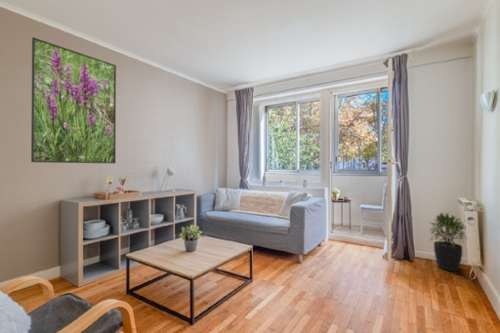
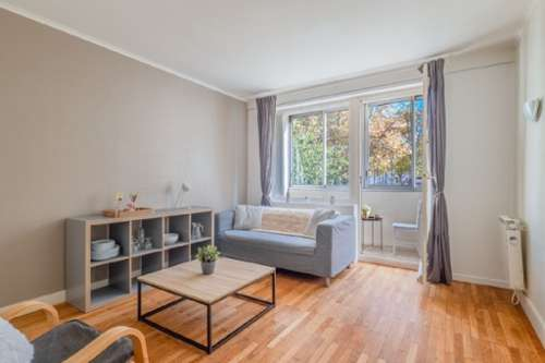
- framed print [30,36,117,164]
- potted plant [429,211,466,272]
